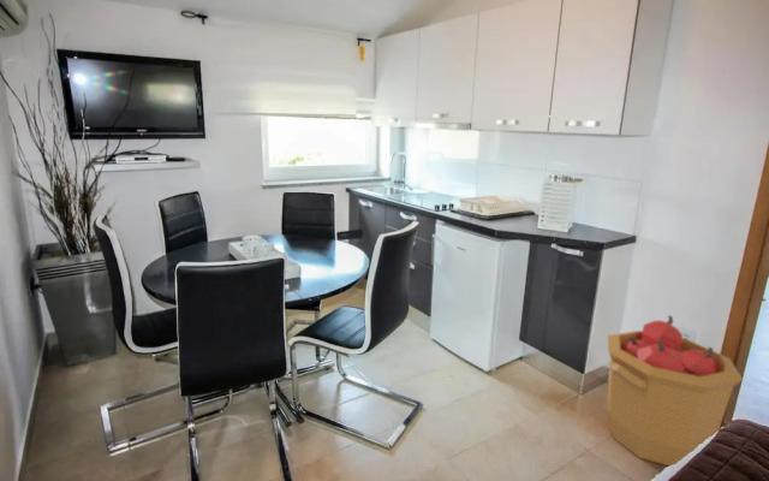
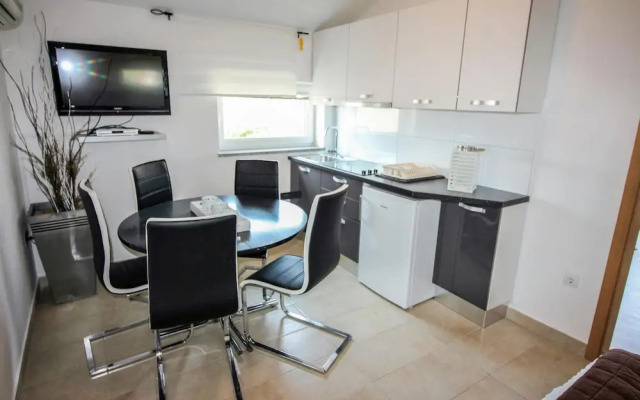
- trash can [607,314,744,468]
